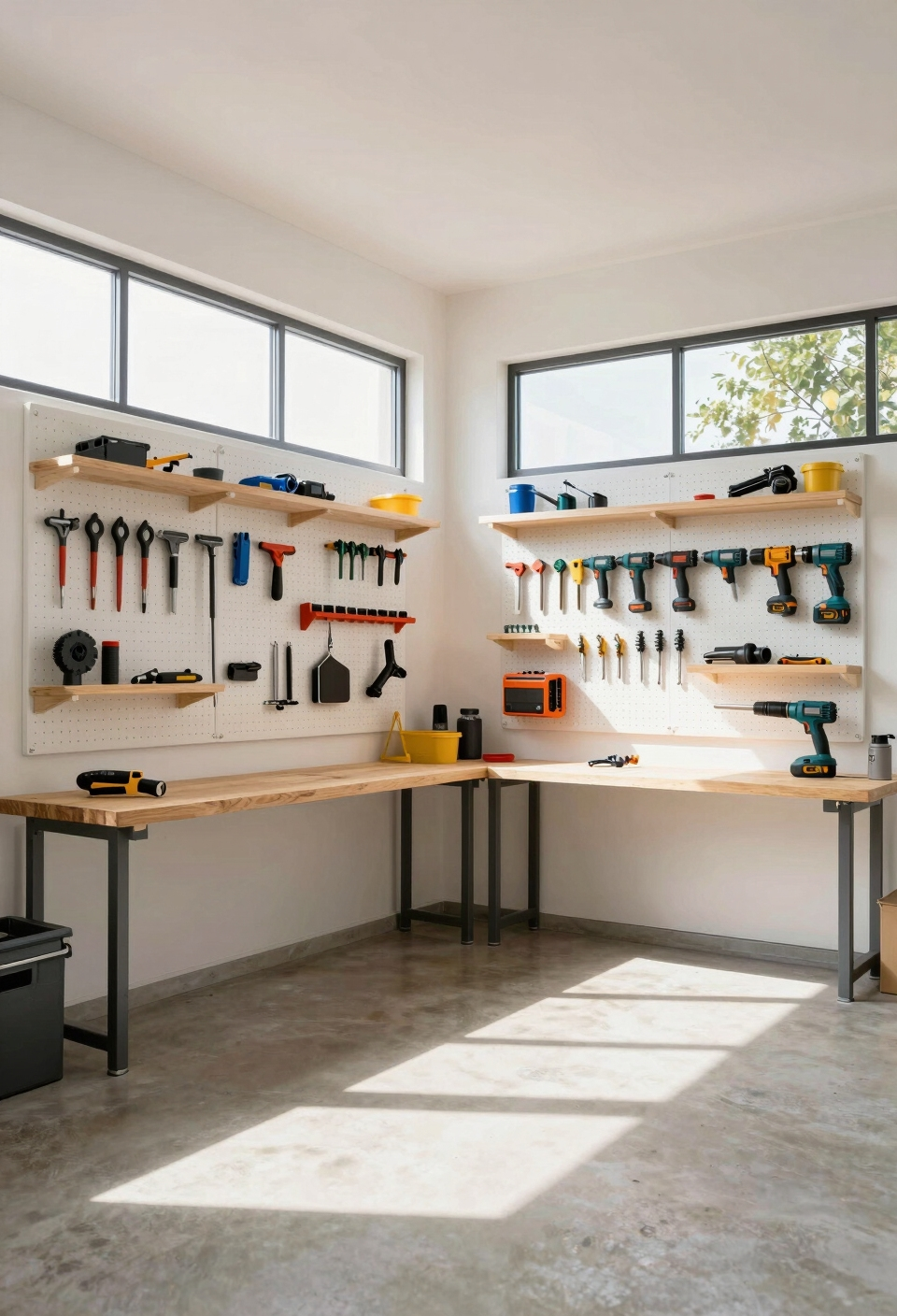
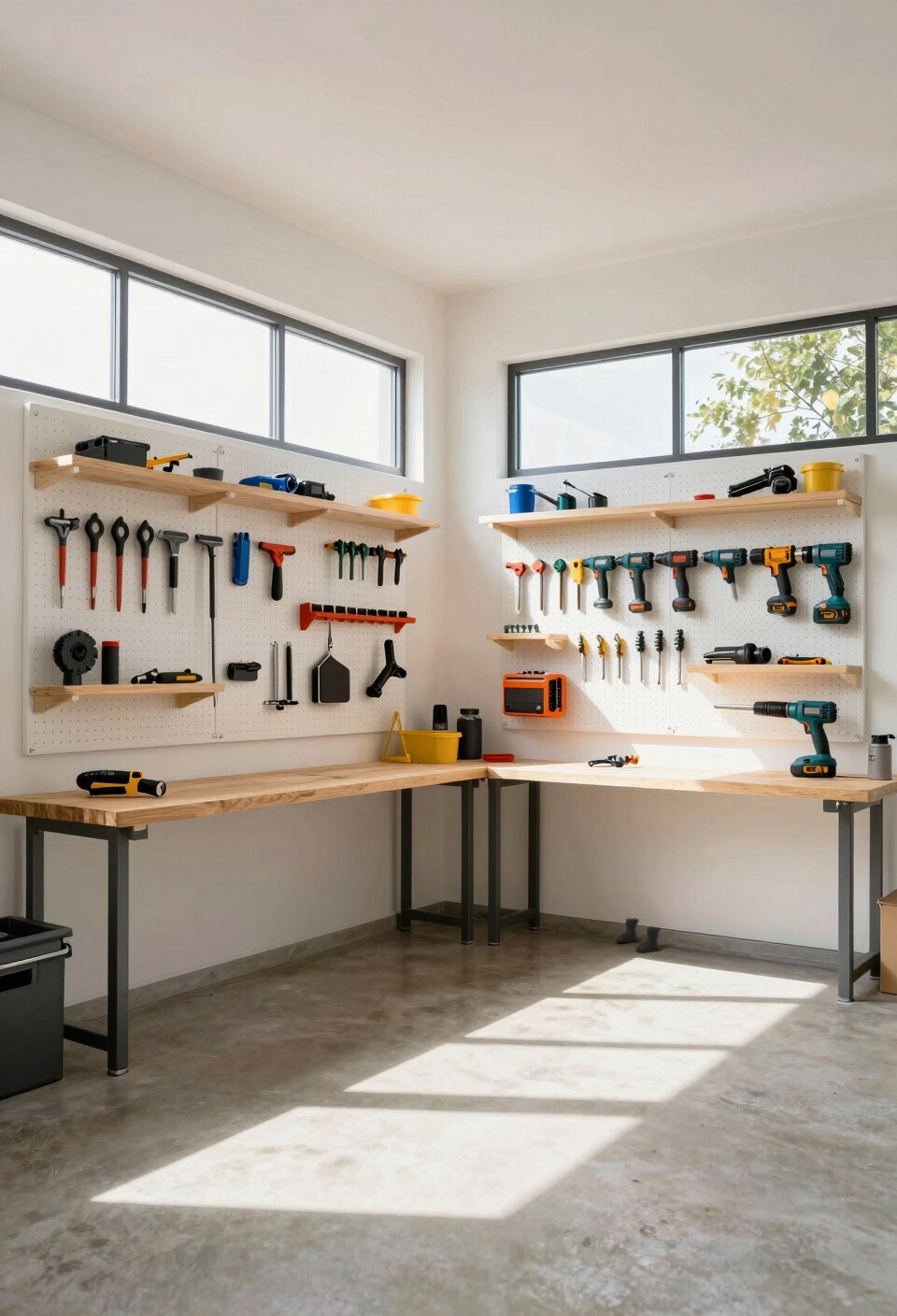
+ boots [613,917,662,953]
